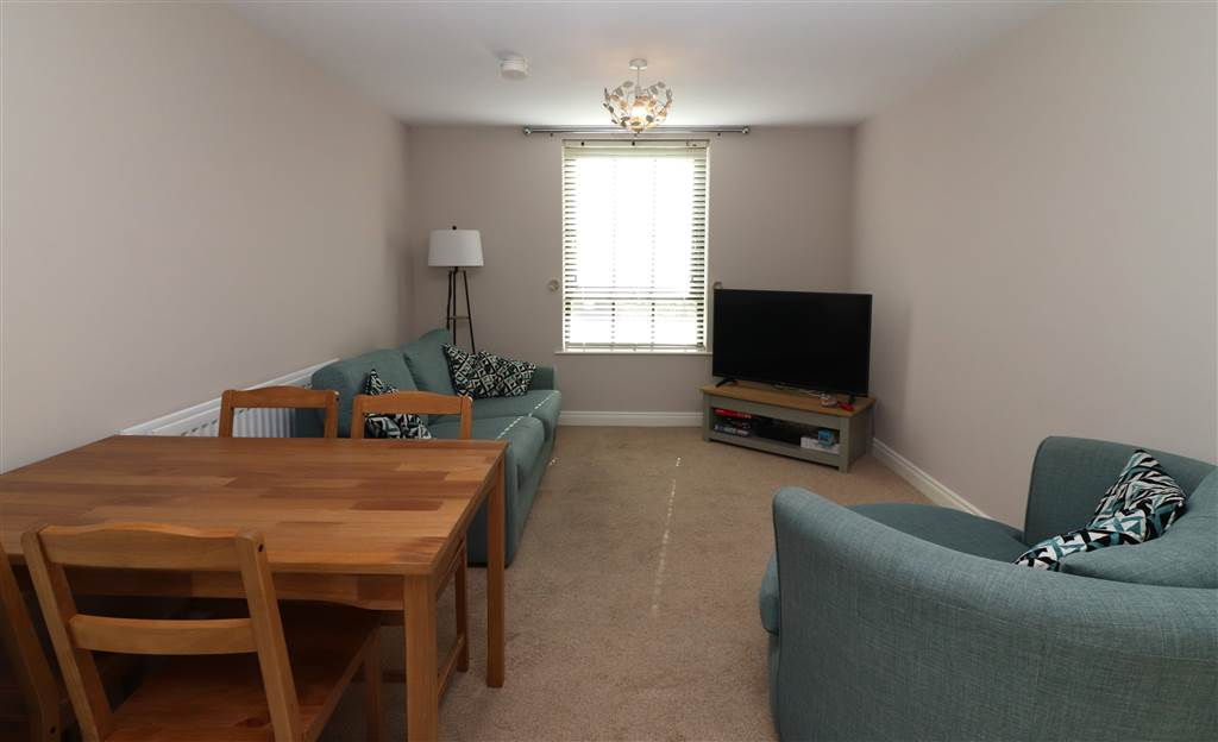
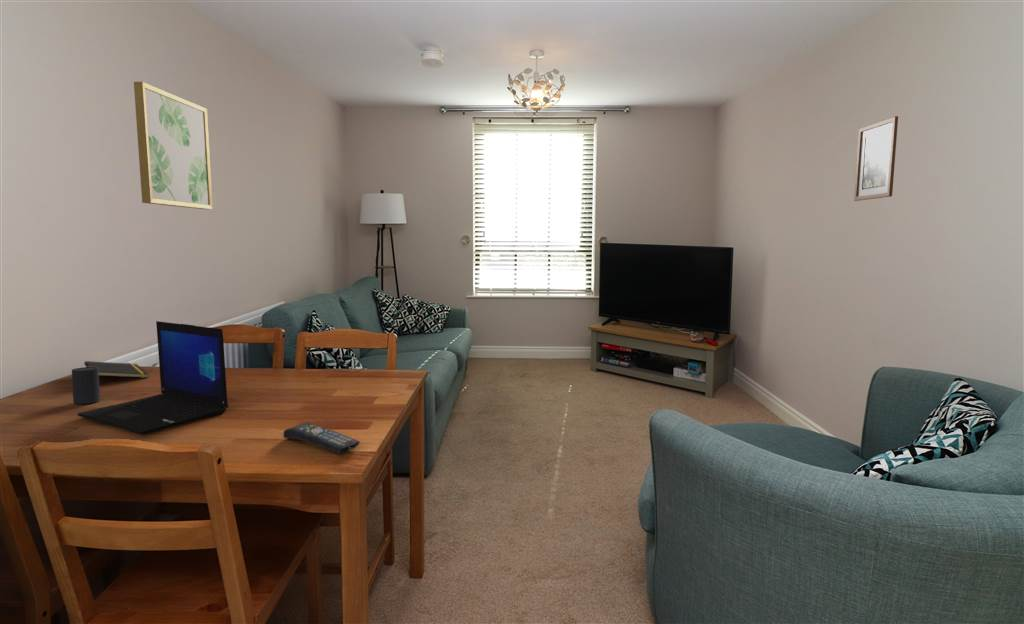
+ wall art [853,115,899,202]
+ cup [71,366,101,405]
+ laptop [77,320,229,435]
+ notepad [83,360,149,379]
+ wall art [133,81,214,210]
+ remote control [282,422,361,454]
